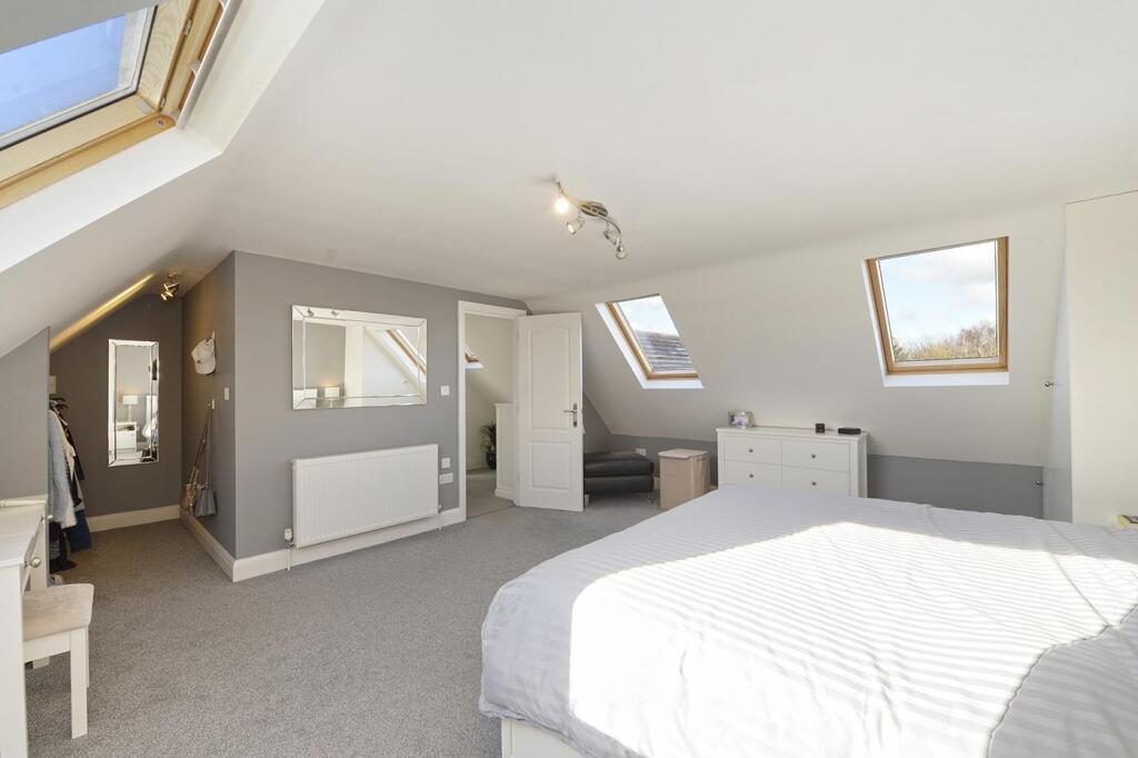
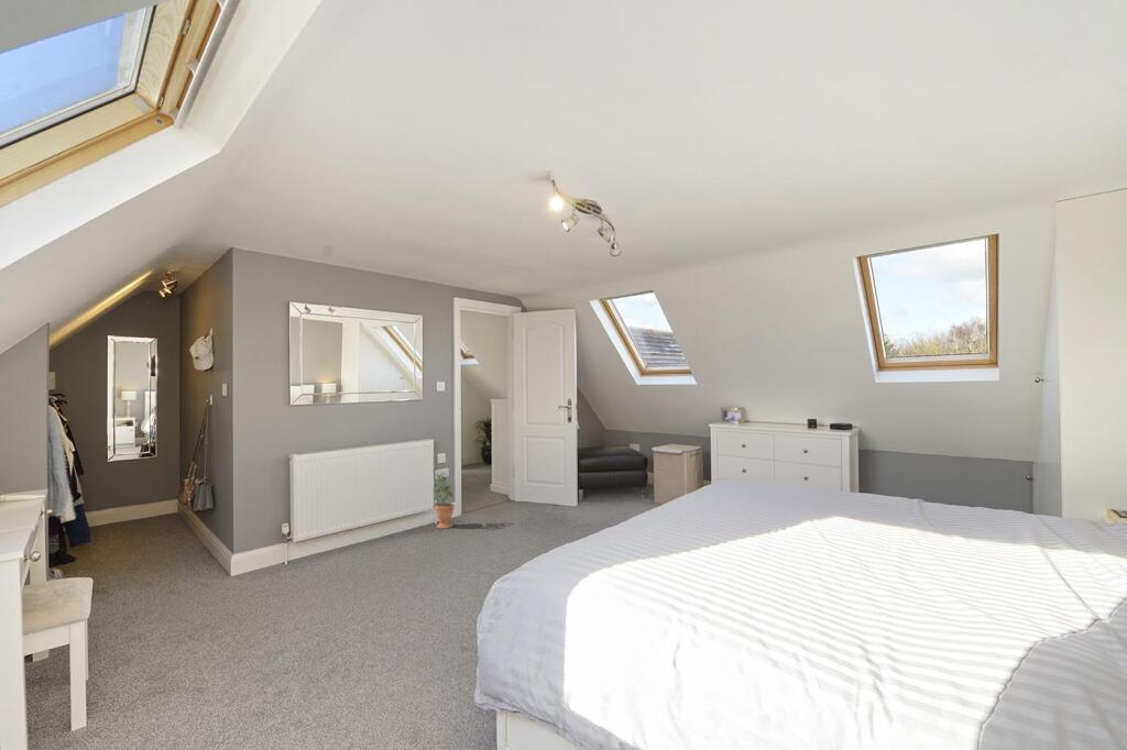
+ potted plant [430,470,456,530]
